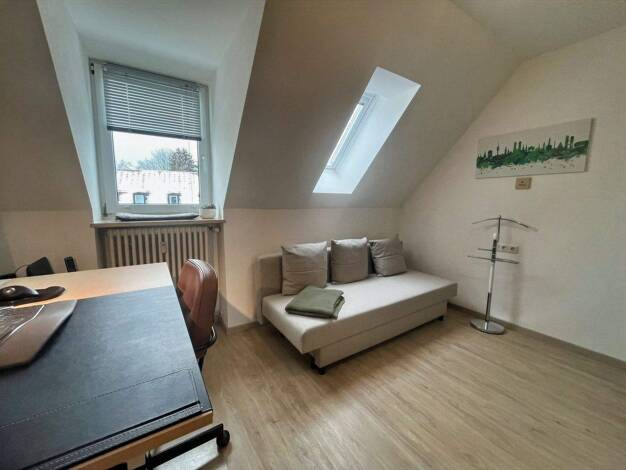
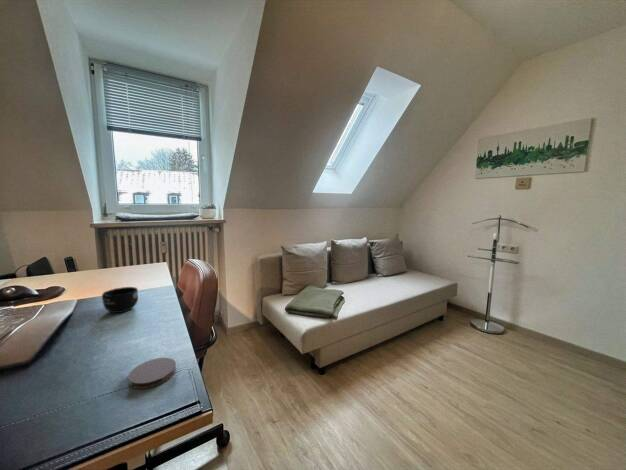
+ coaster [127,357,177,390]
+ mug [101,286,139,314]
